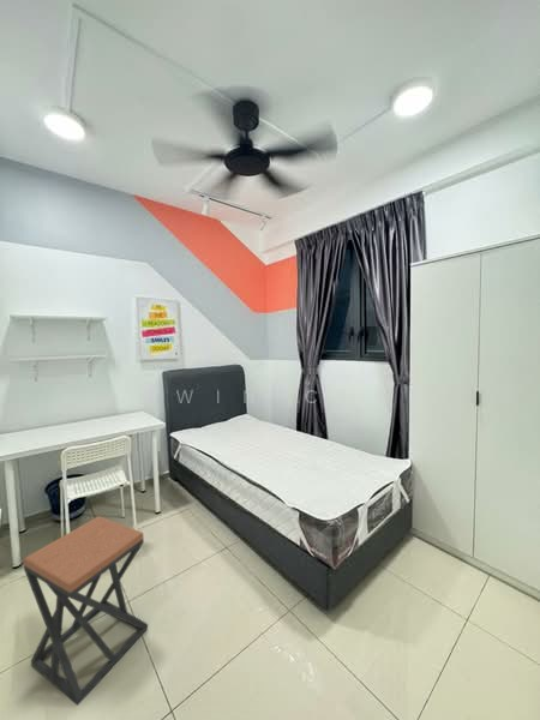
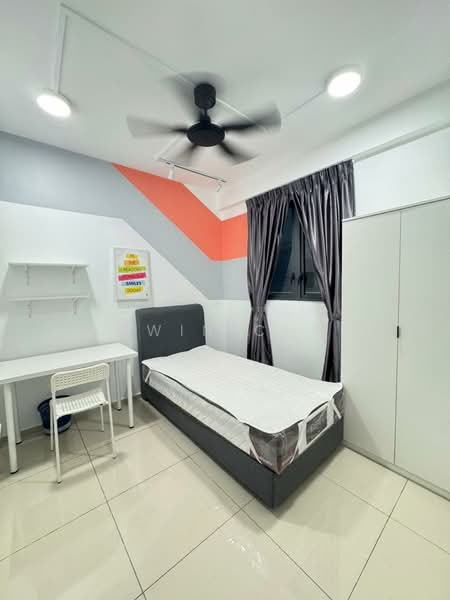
- stool [23,515,149,707]
